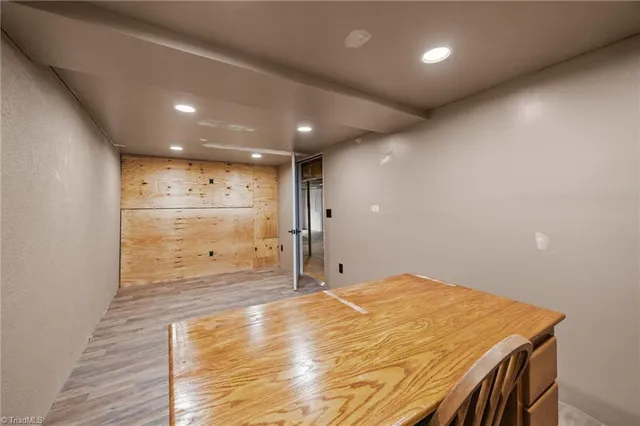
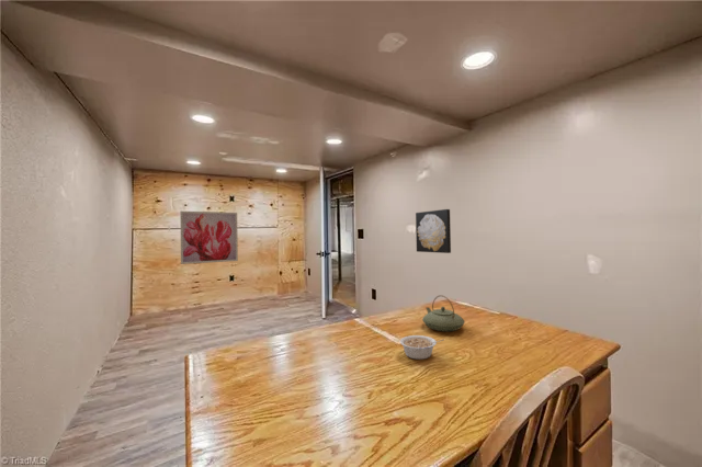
+ legume [399,334,444,361]
+ wall art [415,208,452,254]
+ wall art [179,210,239,265]
+ teapot [421,294,466,332]
